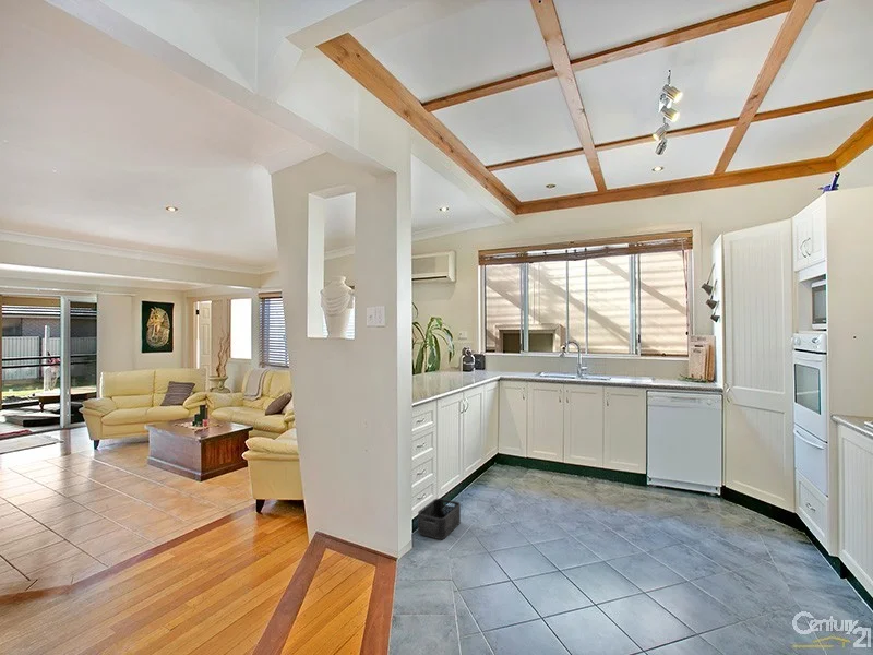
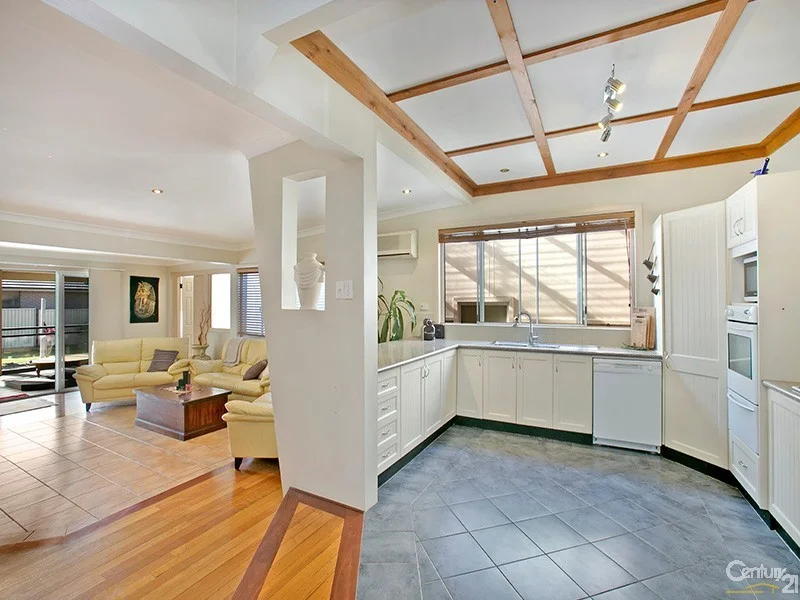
- storage bin [417,498,462,540]
